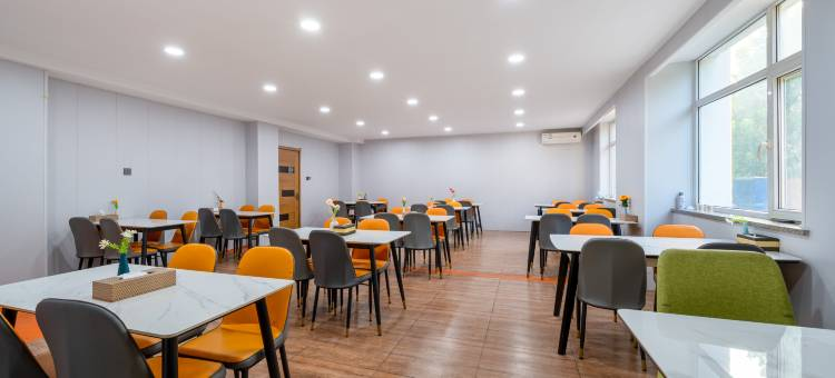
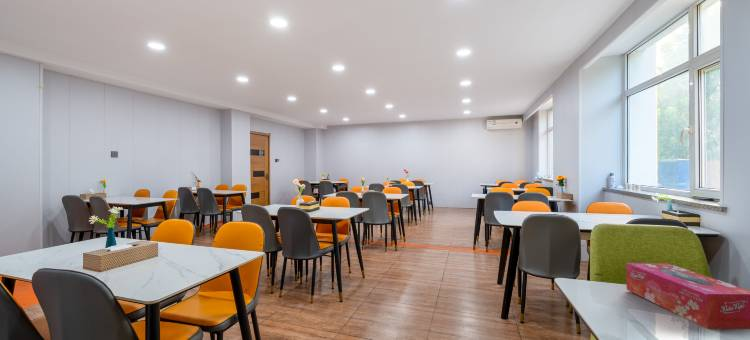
+ tissue box [626,262,750,330]
